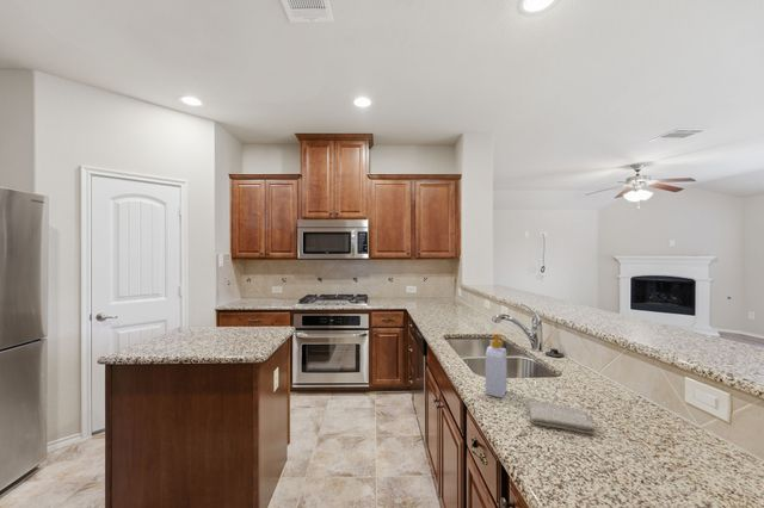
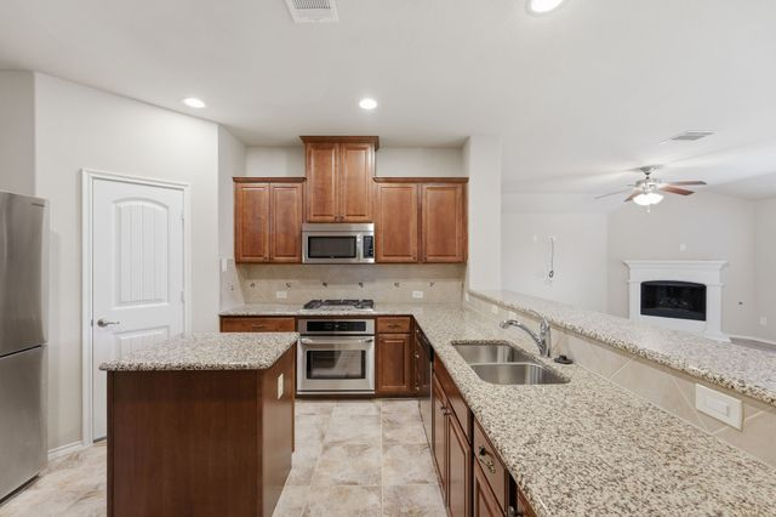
- soap bottle [485,333,507,398]
- washcloth [526,401,596,435]
